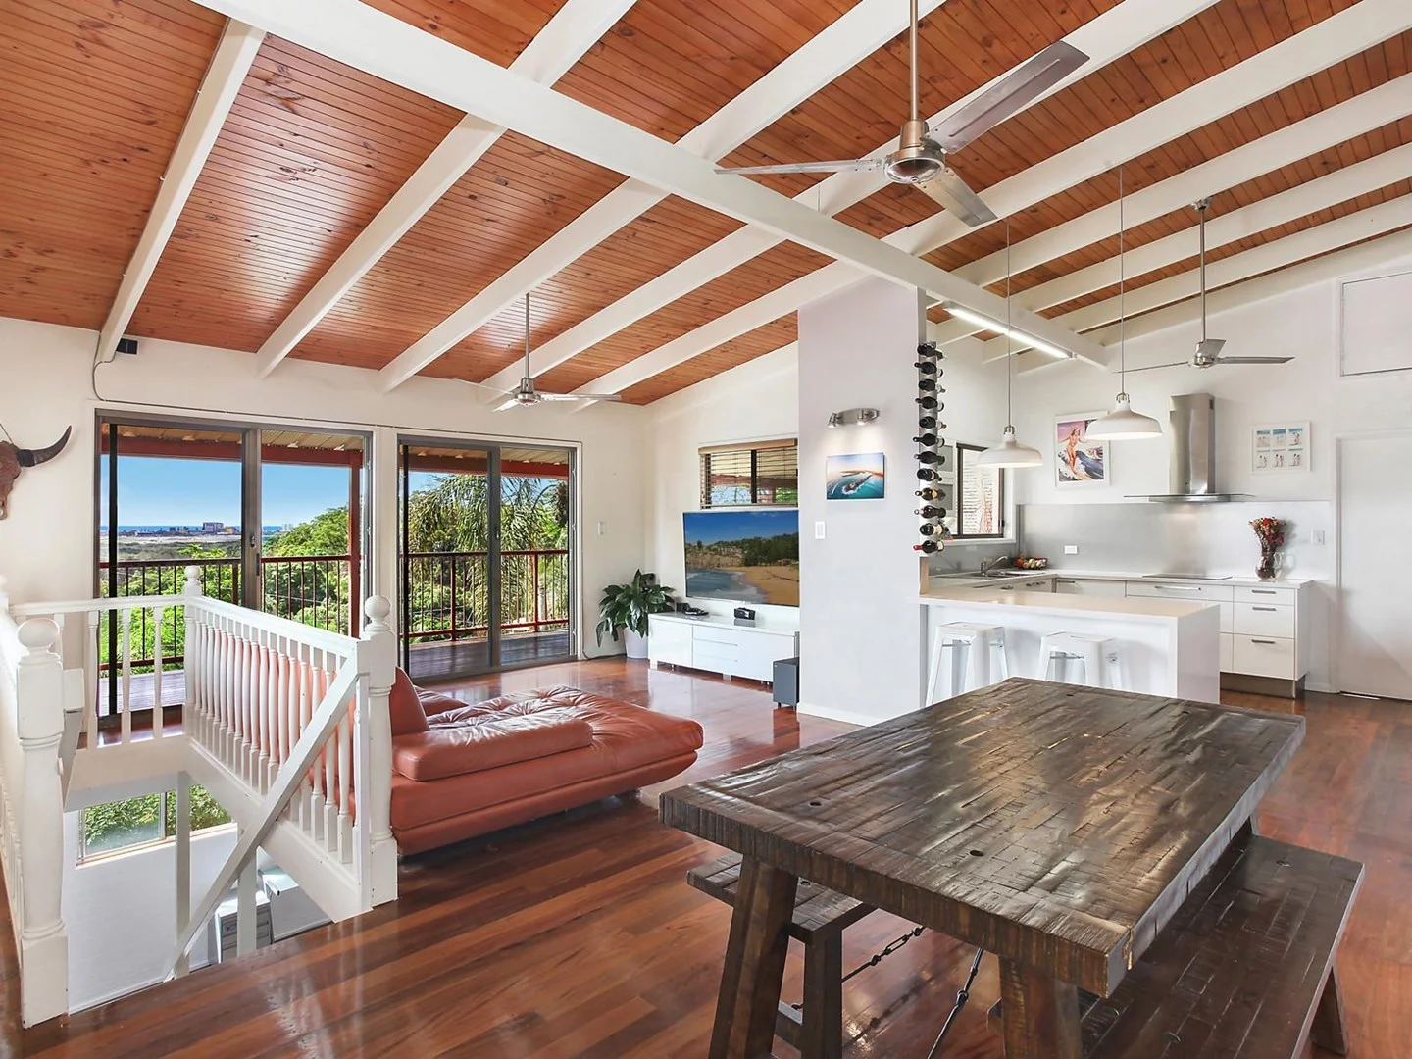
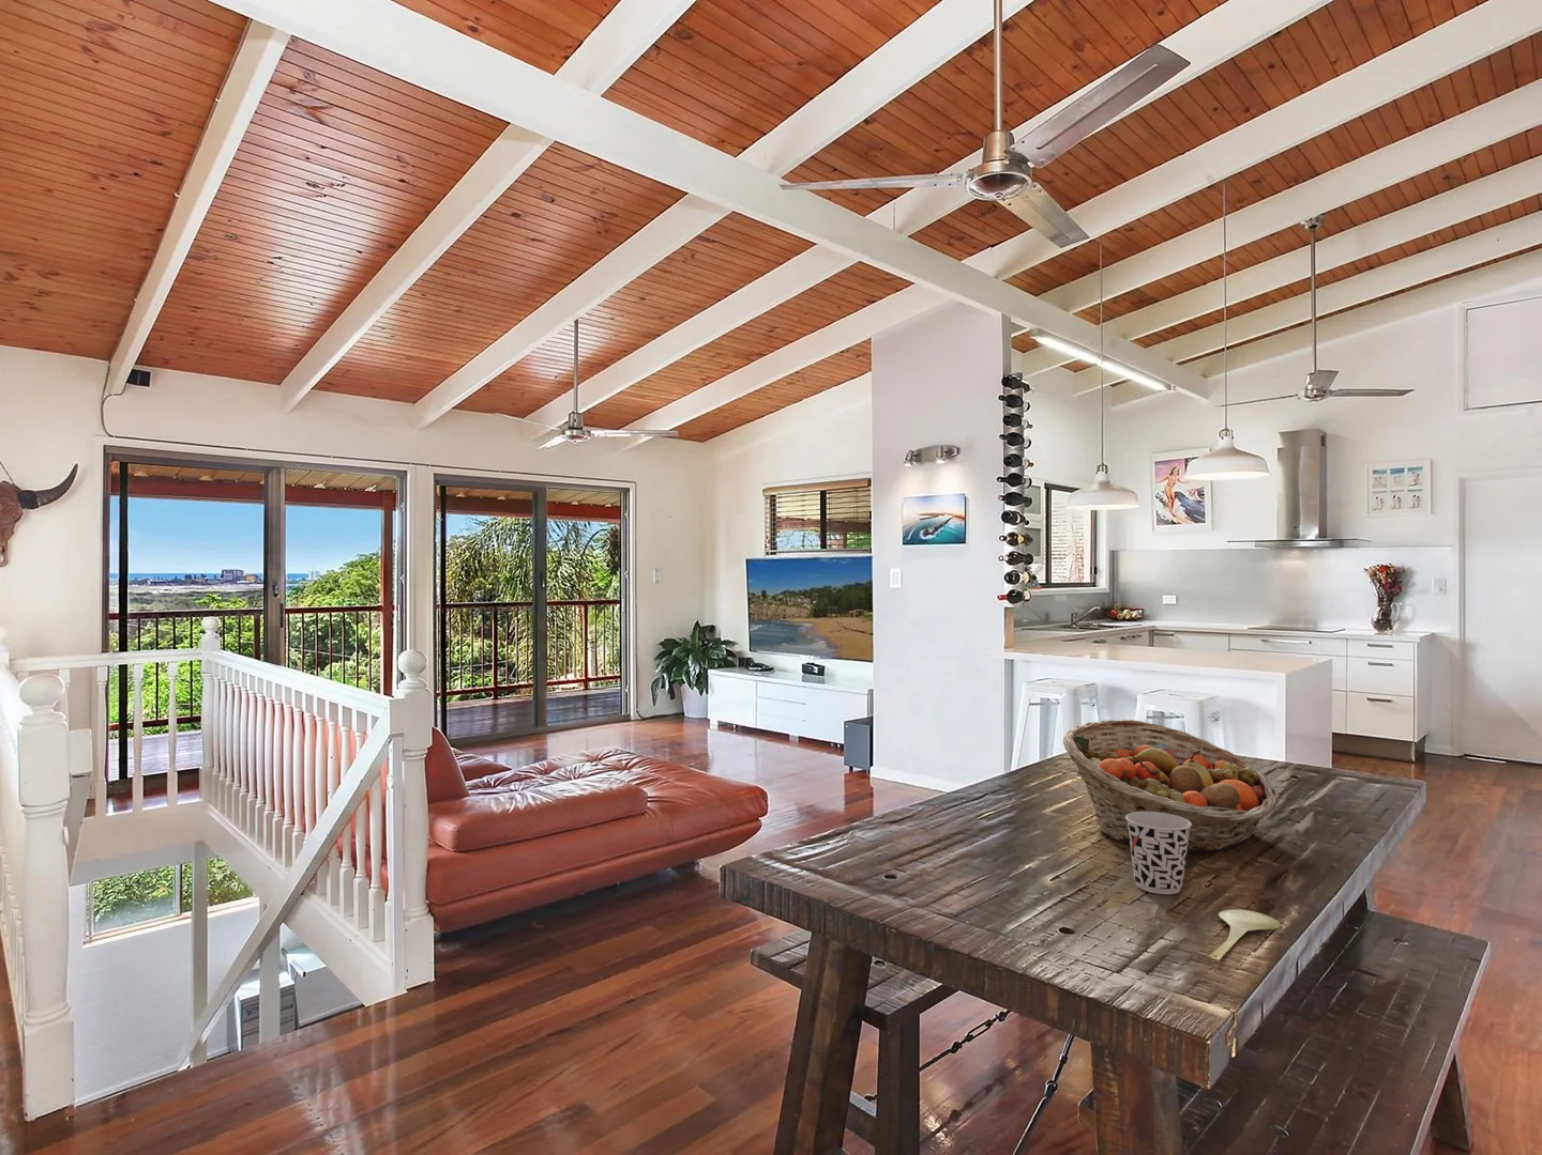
+ fruit basket [1062,718,1280,853]
+ spoon [1208,909,1282,961]
+ cup [1126,812,1192,895]
